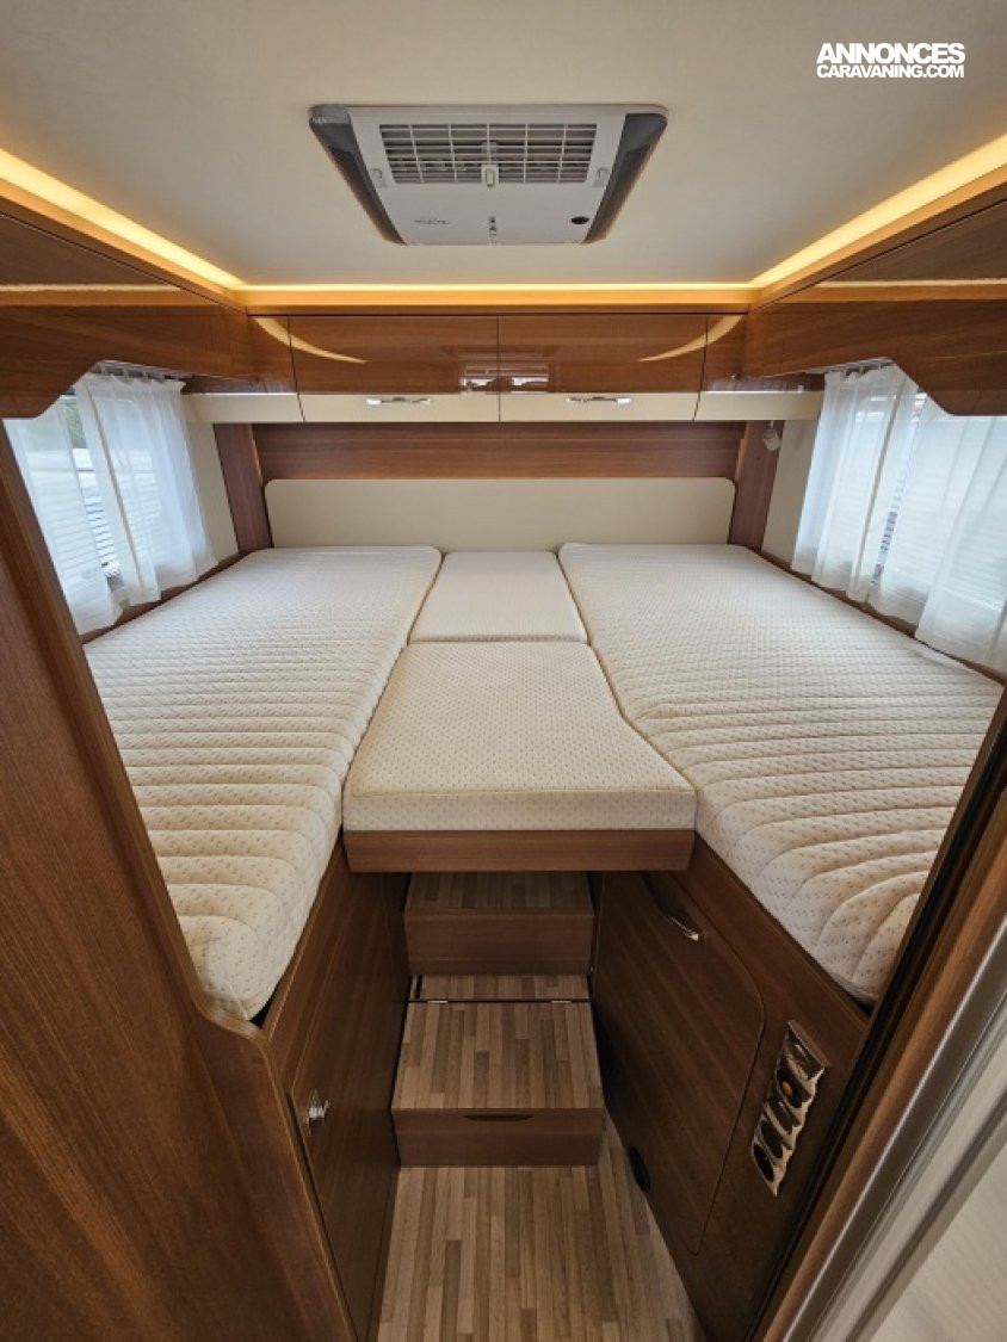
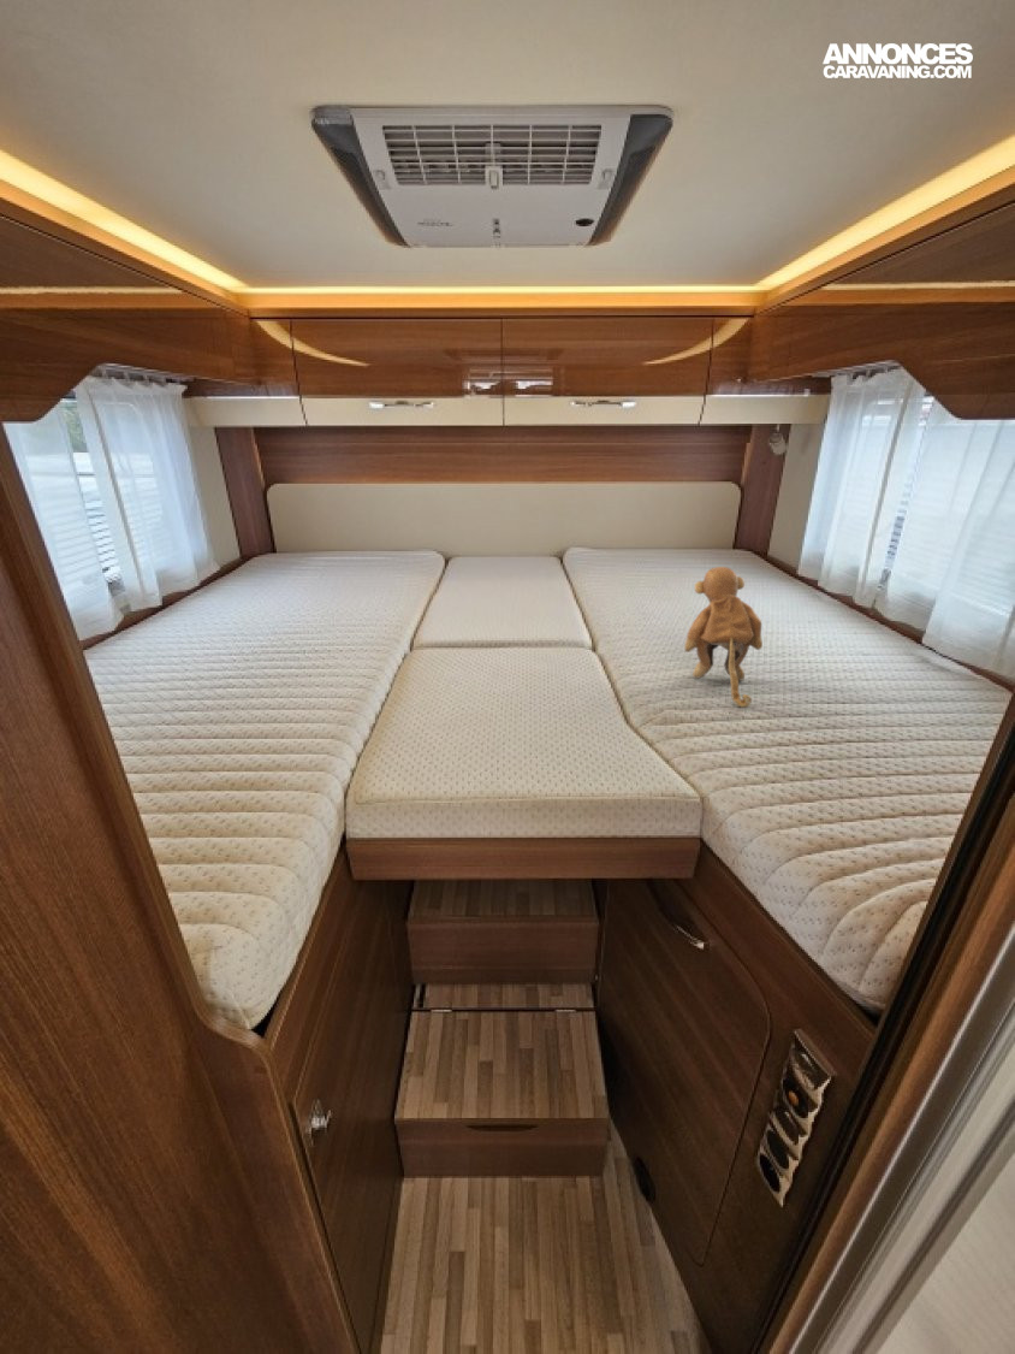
+ stuffed monkey [683,566,764,709]
